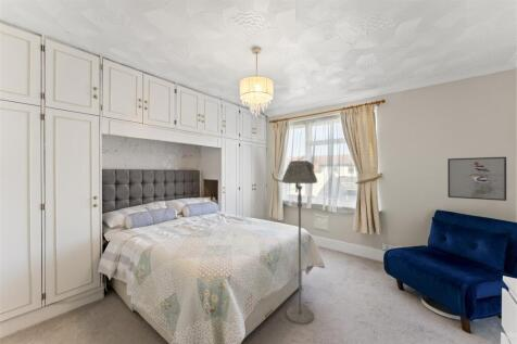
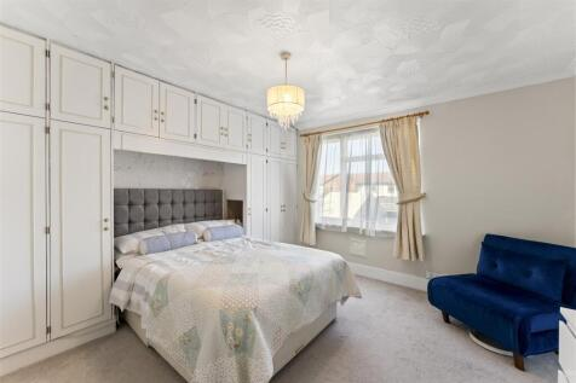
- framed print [446,156,507,202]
- floor lamp [281,160,318,326]
